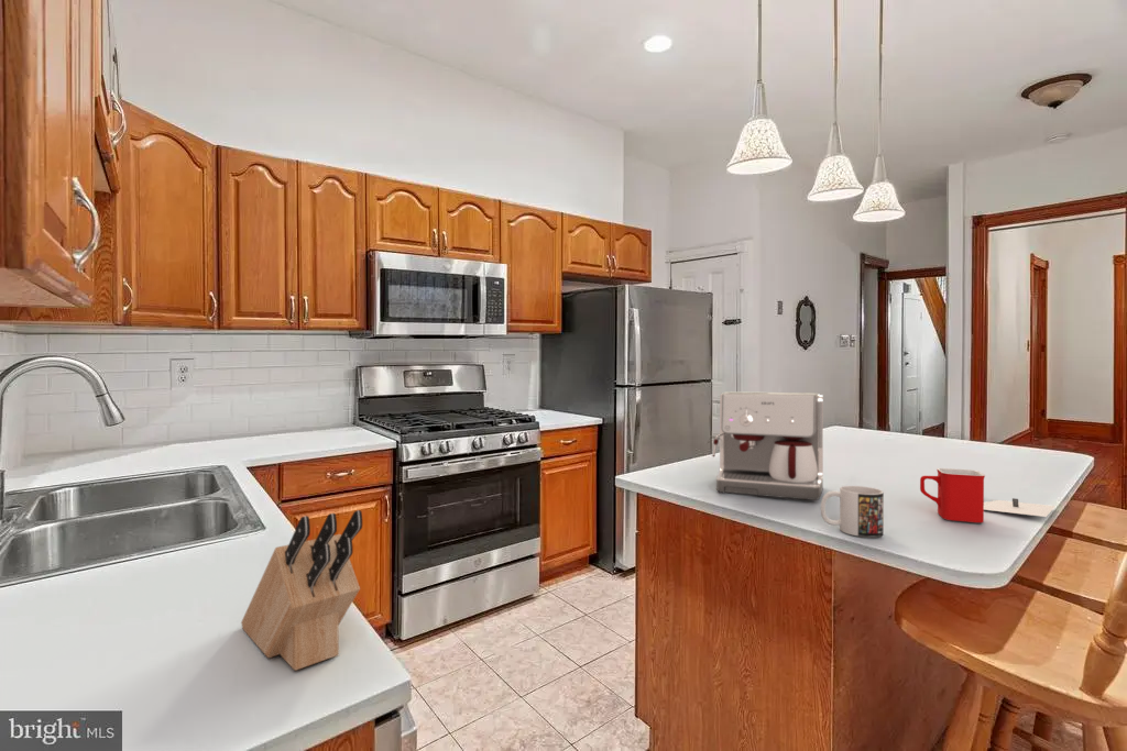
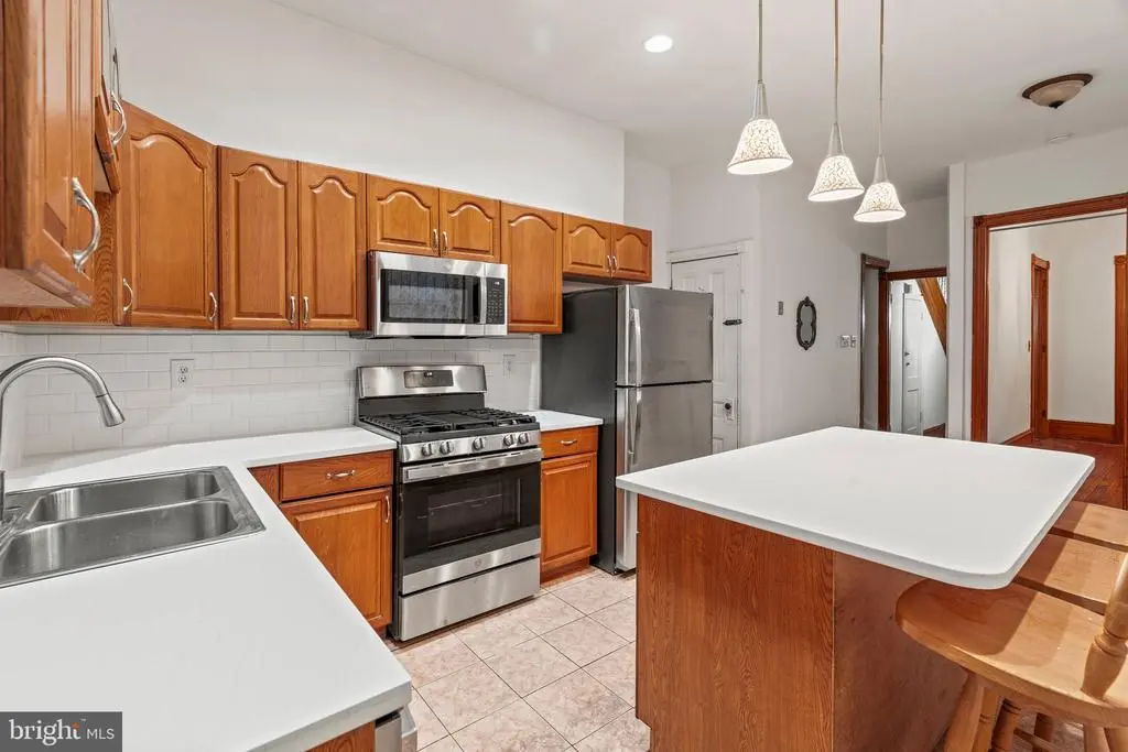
- mug [919,467,986,523]
- coffee maker [711,390,824,501]
- mug [820,485,885,538]
- smartphone [984,497,1057,518]
- knife block [240,509,363,672]
